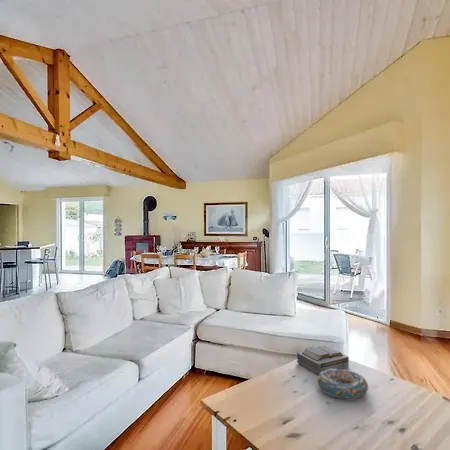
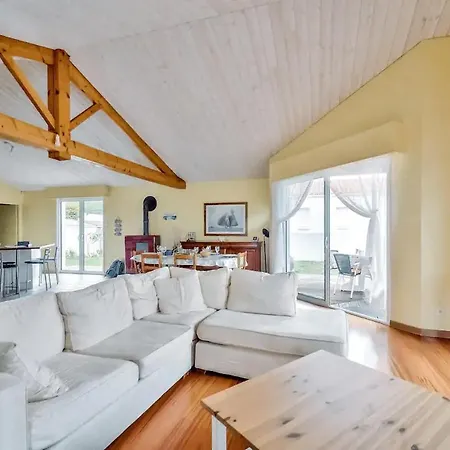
- bible [296,345,350,376]
- decorative bowl [317,368,370,401]
